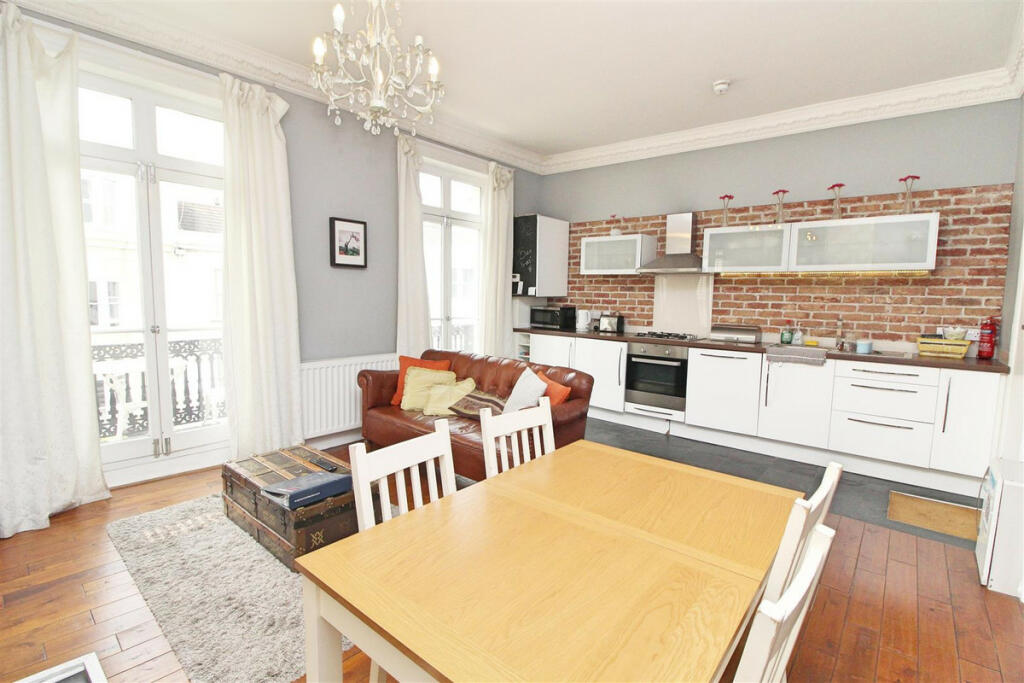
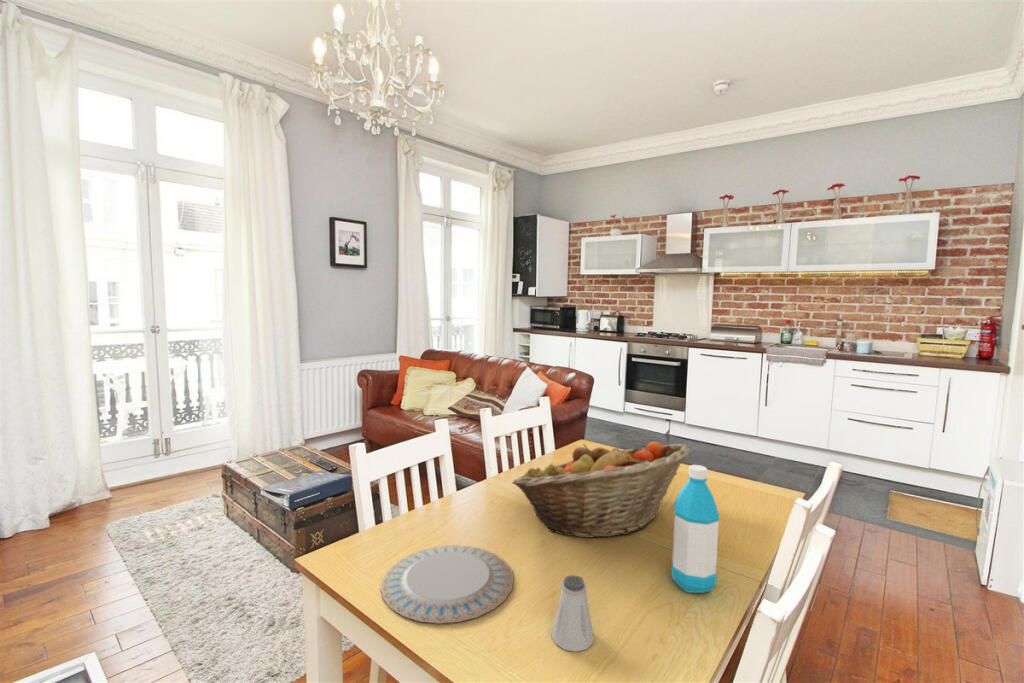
+ water bottle [670,464,721,594]
+ saltshaker [551,574,594,653]
+ chinaware [380,544,515,625]
+ fruit basket [511,441,691,539]
